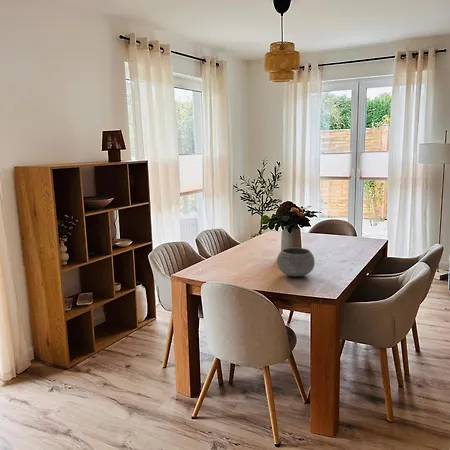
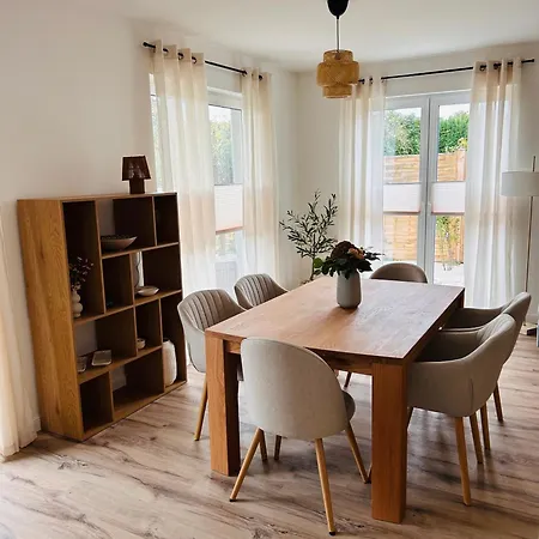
- bowl [276,246,316,278]
